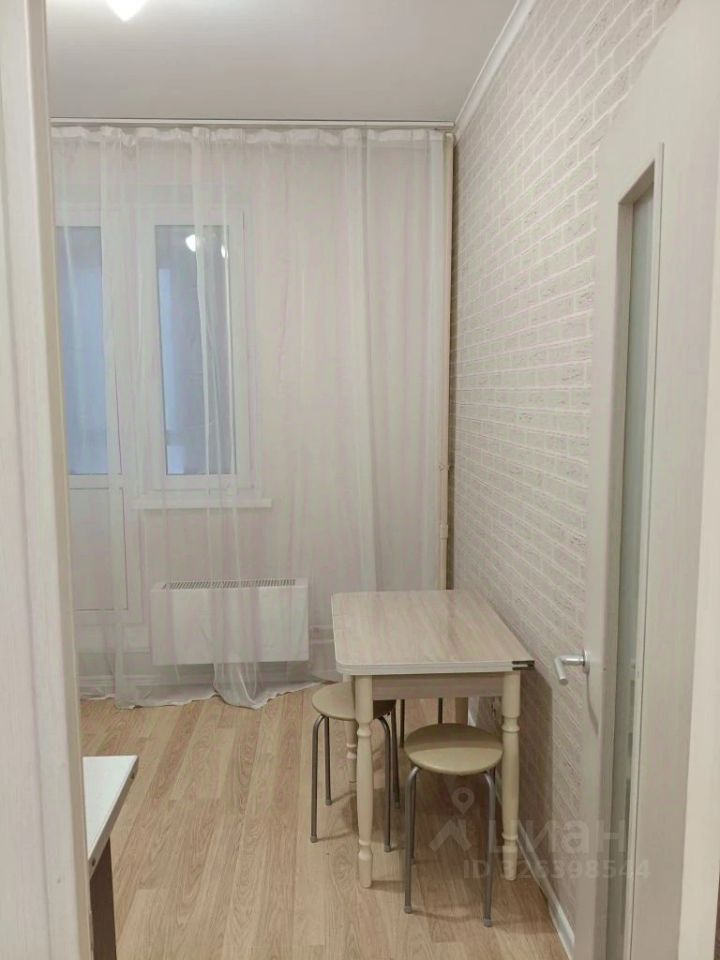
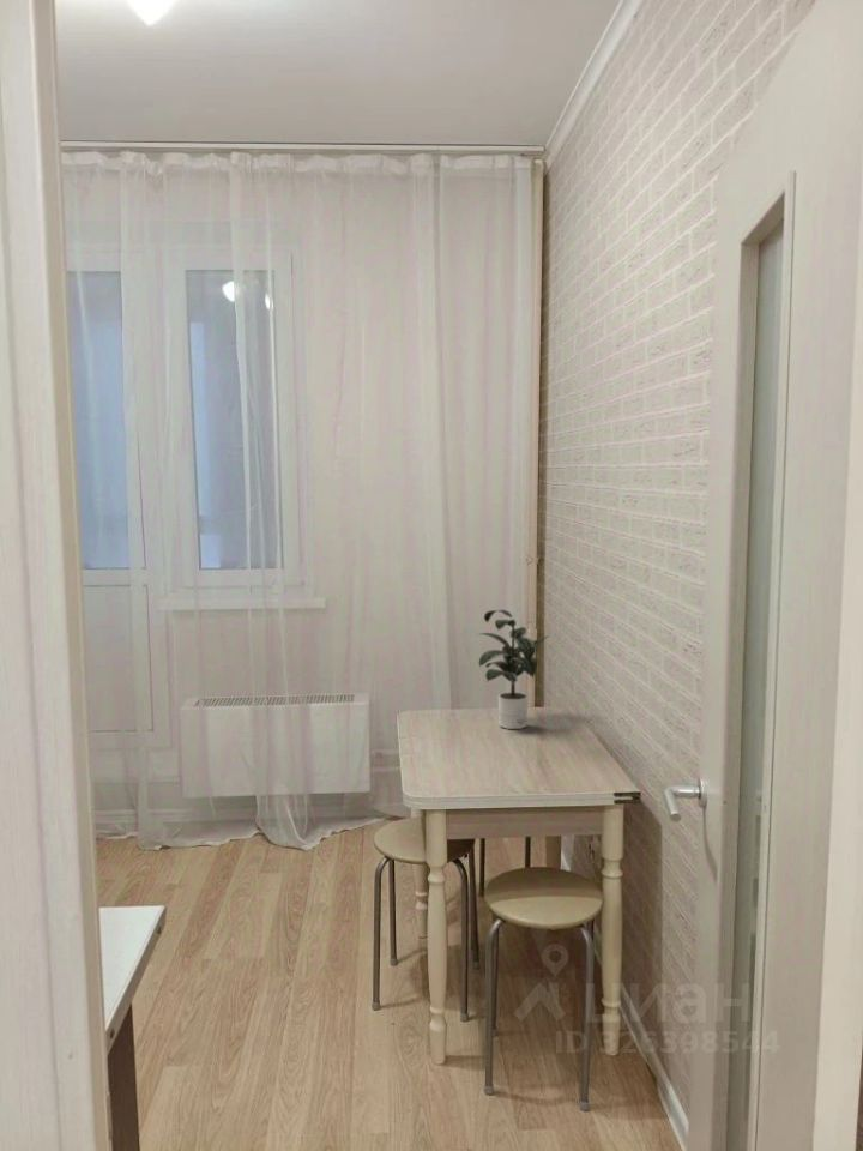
+ potted plant [478,609,550,730]
